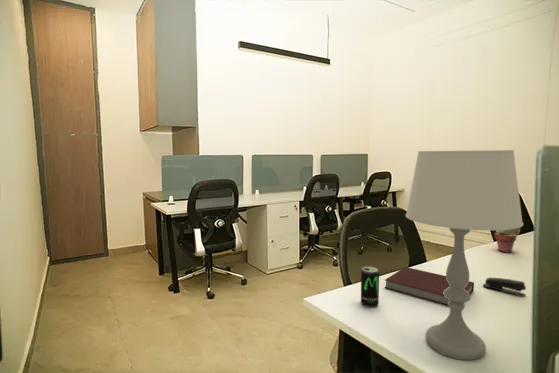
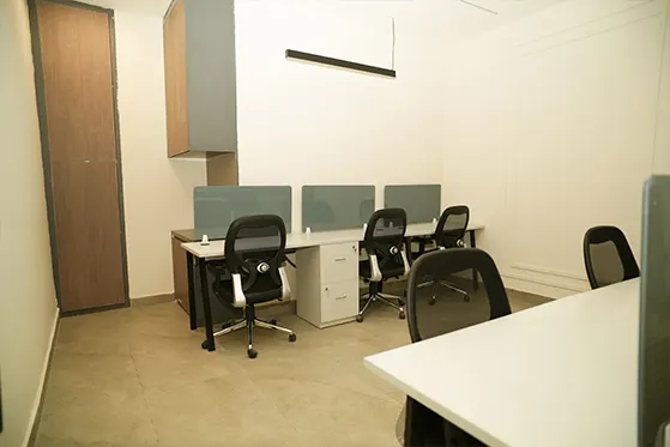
- beverage can [360,266,380,308]
- potted succulent [494,229,518,254]
- notebook [383,266,475,307]
- stapler [482,277,527,298]
- table lamp [405,149,524,361]
